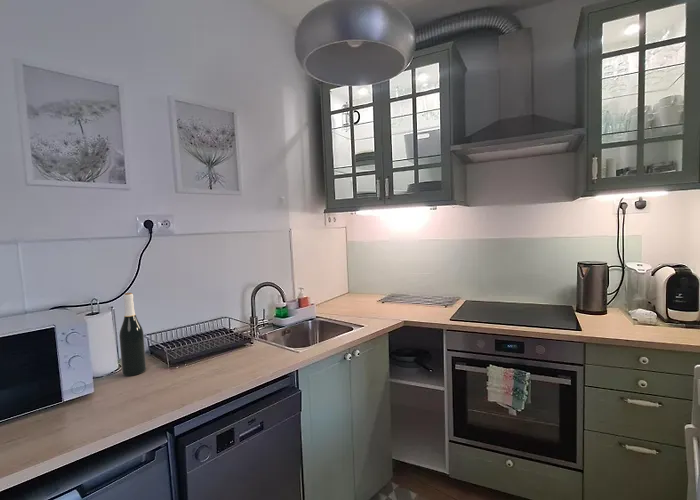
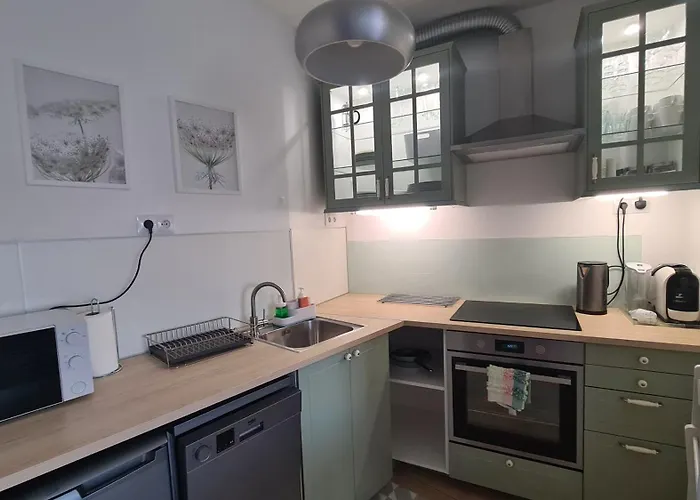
- wine bottle [118,292,147,377]
